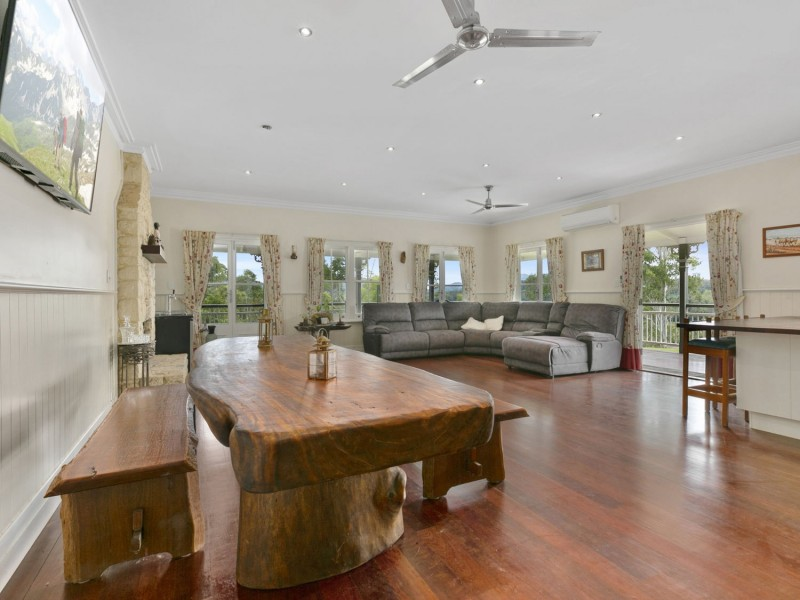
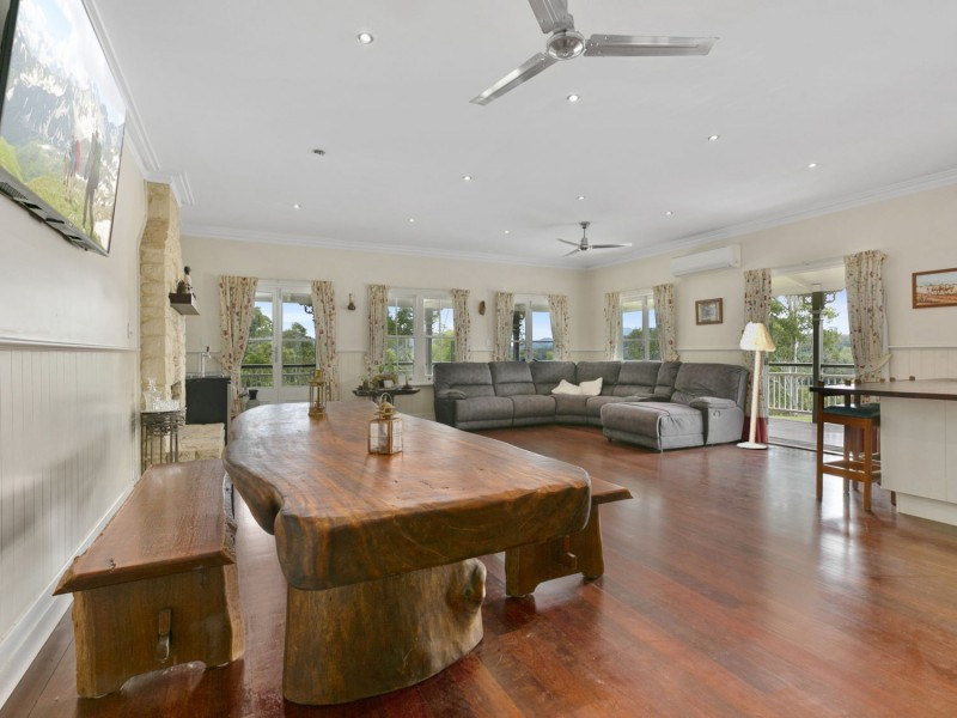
+ floor lamp [736,321,776,450]
